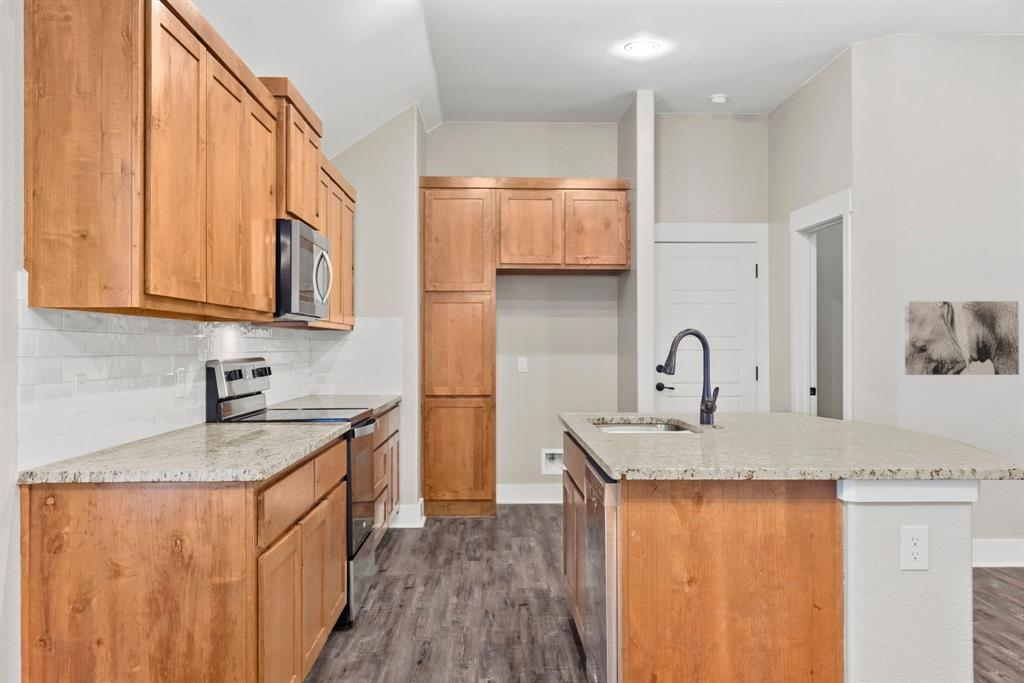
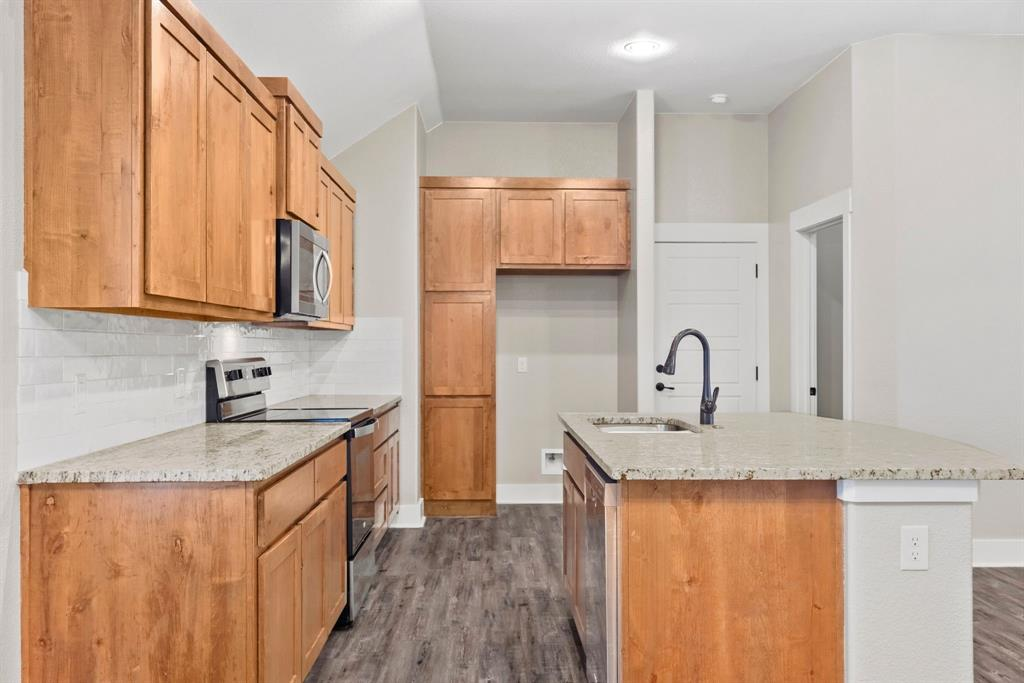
- wall art [904,300,1020,376]
